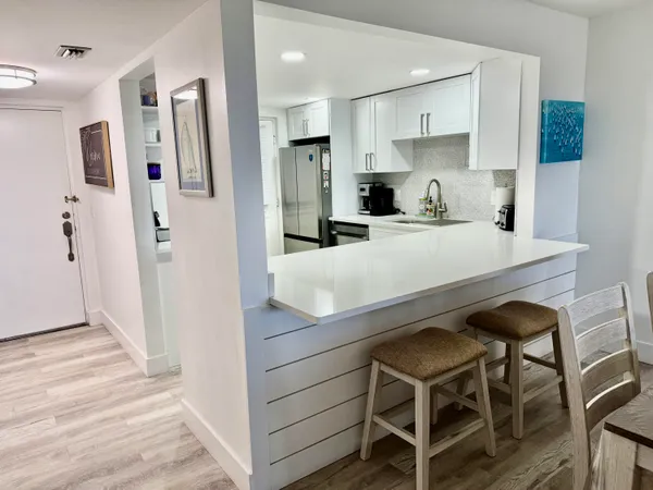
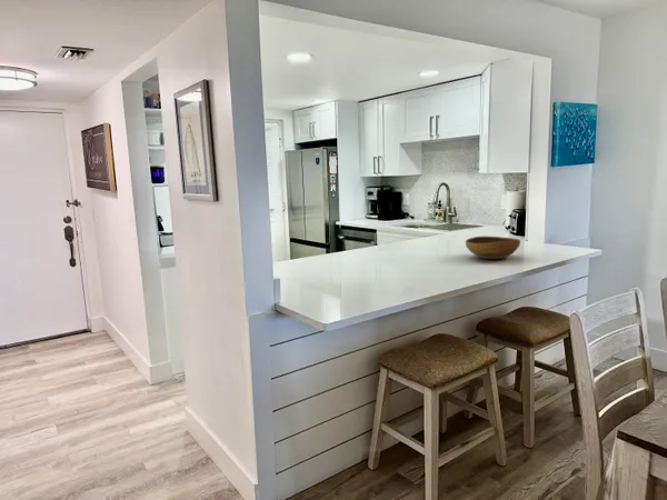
+ bowl [465,236,521,260]
